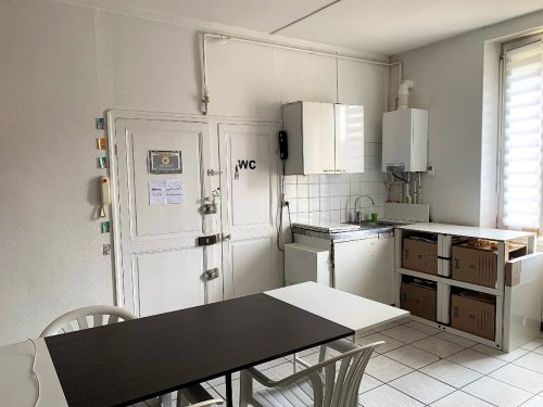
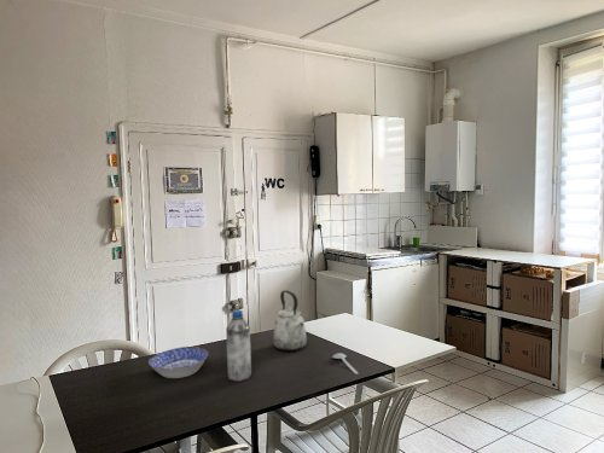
+ spoon [331,352,359,374]
+ bowl [147,345,209,379]
+ kettle [272,289,308,352]
+ water bottle [225,309,252,383]
